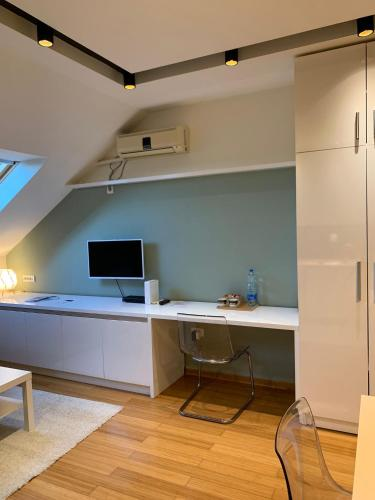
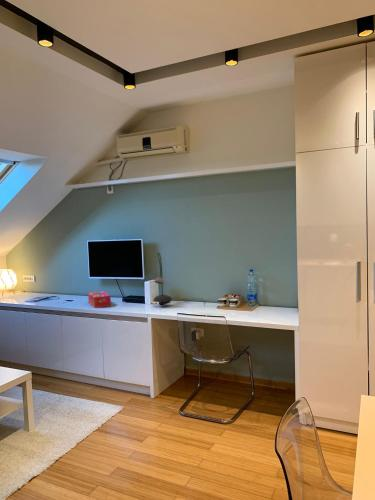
+ tissue box [87,290,112,309]
+ desk lamp [152,251,207,307]
